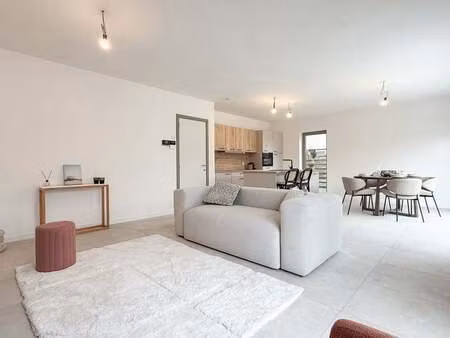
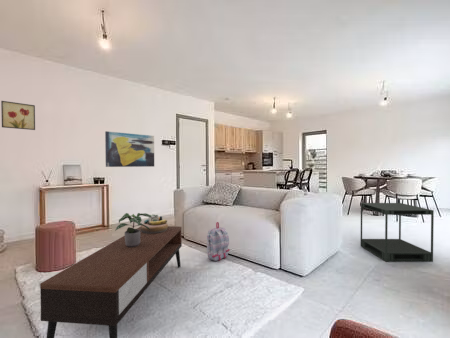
+ side table [360,202,435,263]
+ coffee table [39,225,183,338]
+ decorative bowl [140,214,169,233]
+ wall art [104,130,155,168]
+ wall art [0,100,36,131]
+ backpack [206,221,230,262]
+ potted plant [114,212,152,247]
